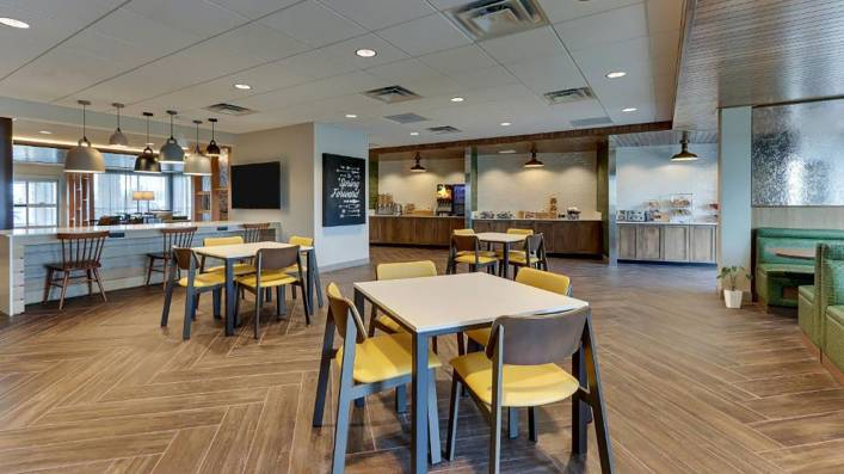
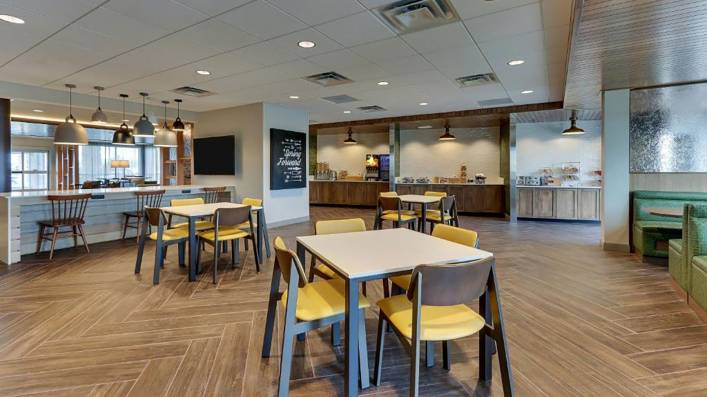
- house plant [715,265,754,309]
